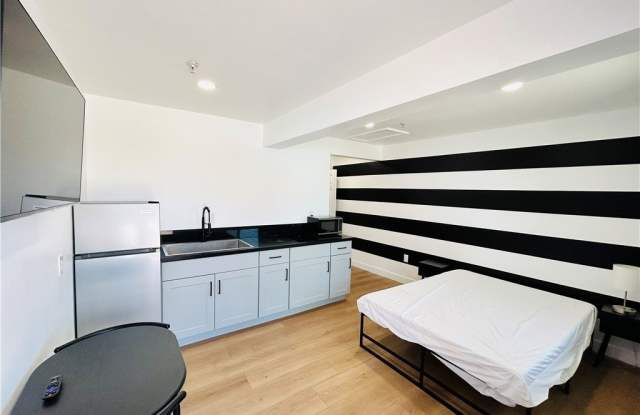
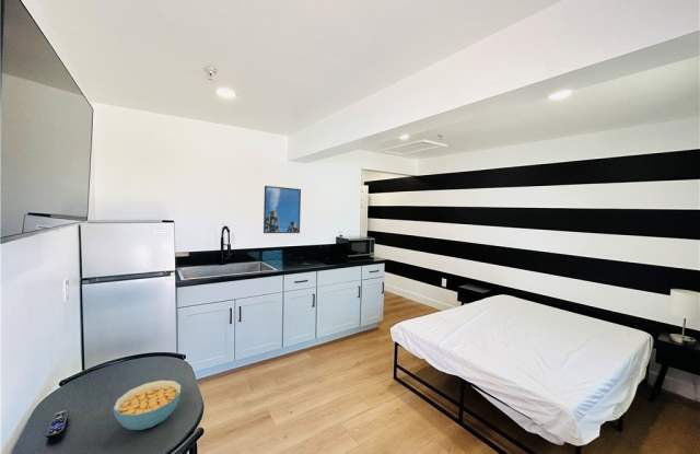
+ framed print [262,185,302,234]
+ cereal bowl [113,380,183,431]
